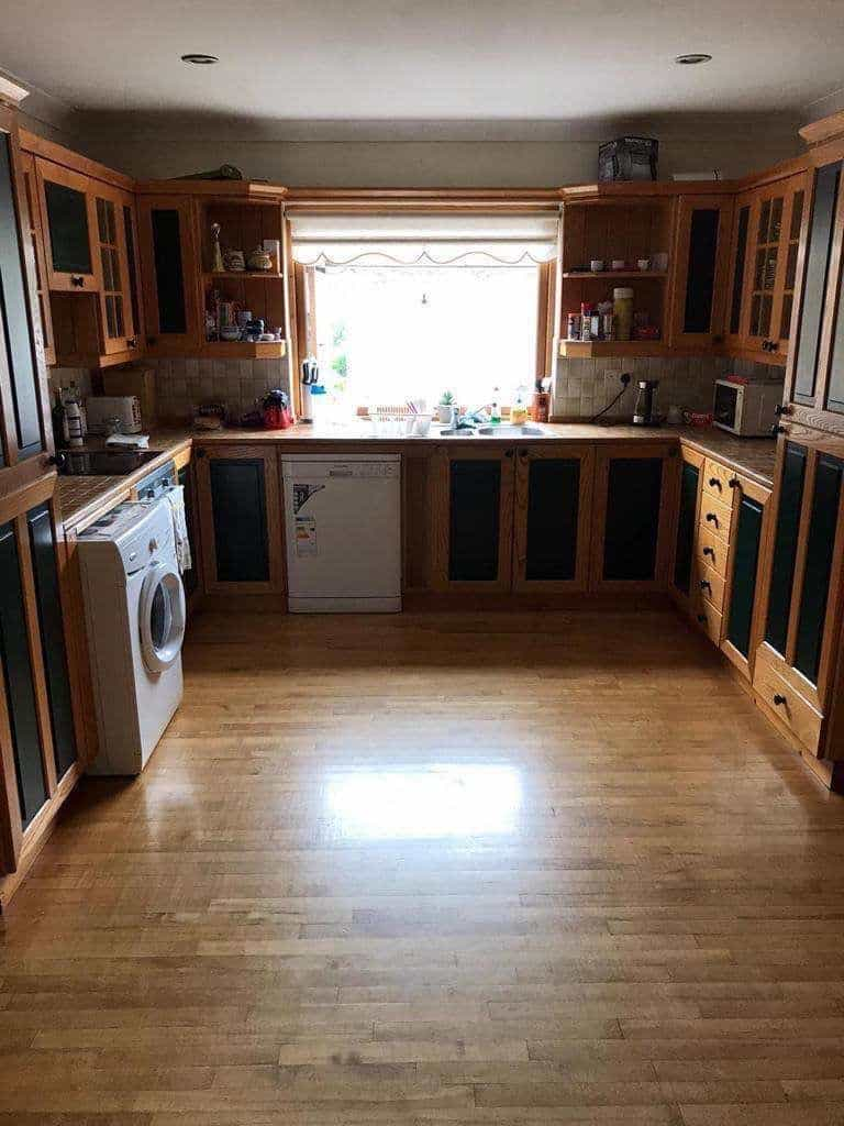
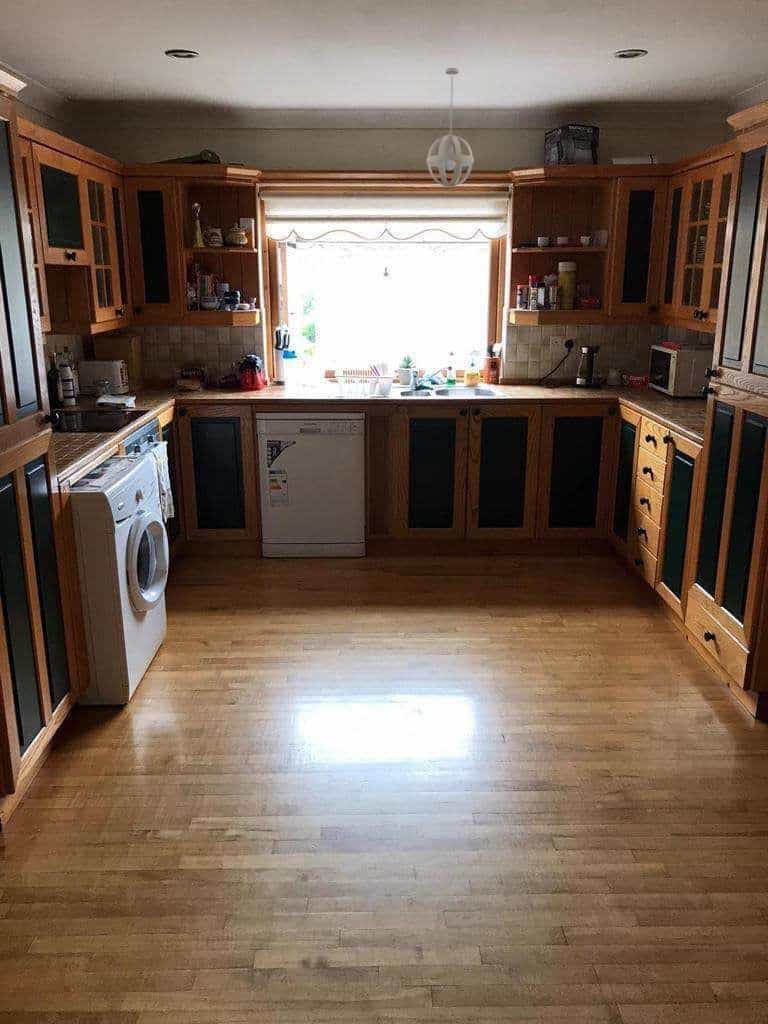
+ pendant light [426,67,475,188]
